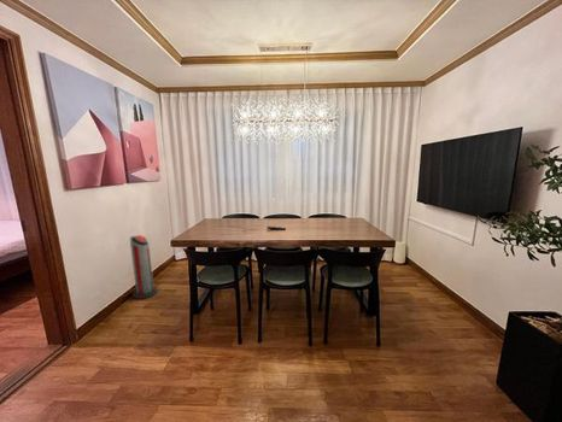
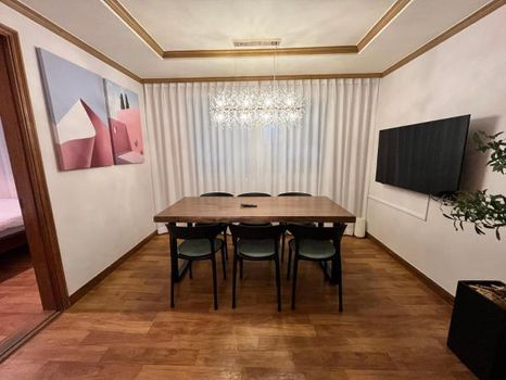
- air purifier [129,234,159,300]
